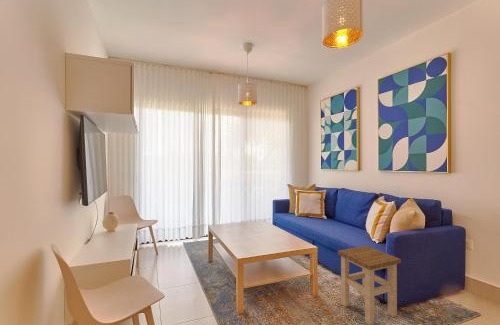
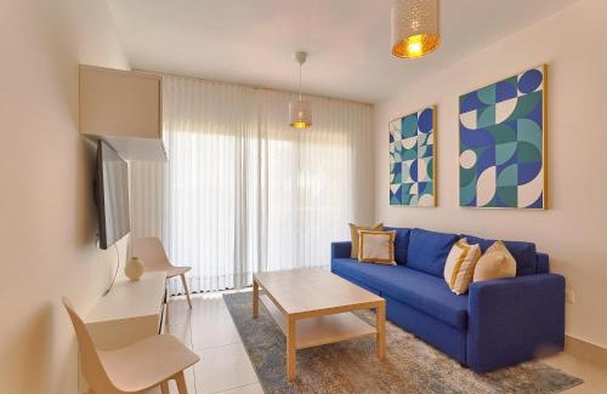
- stool [337,245,402,325]
